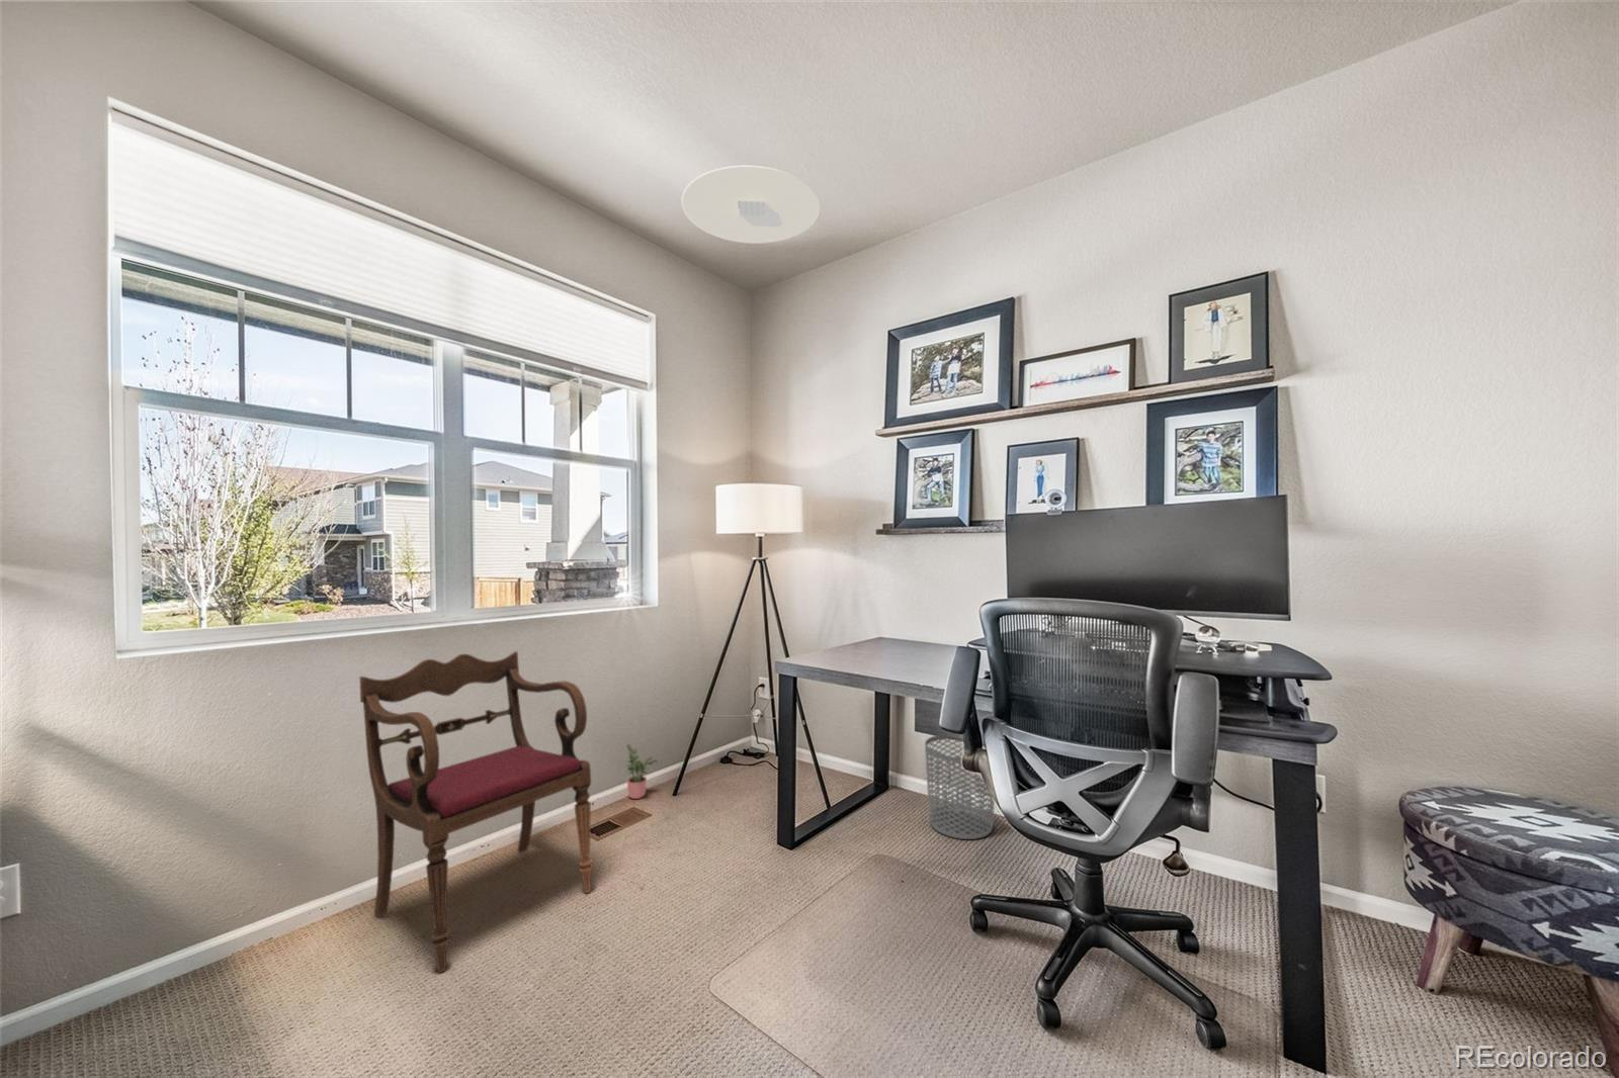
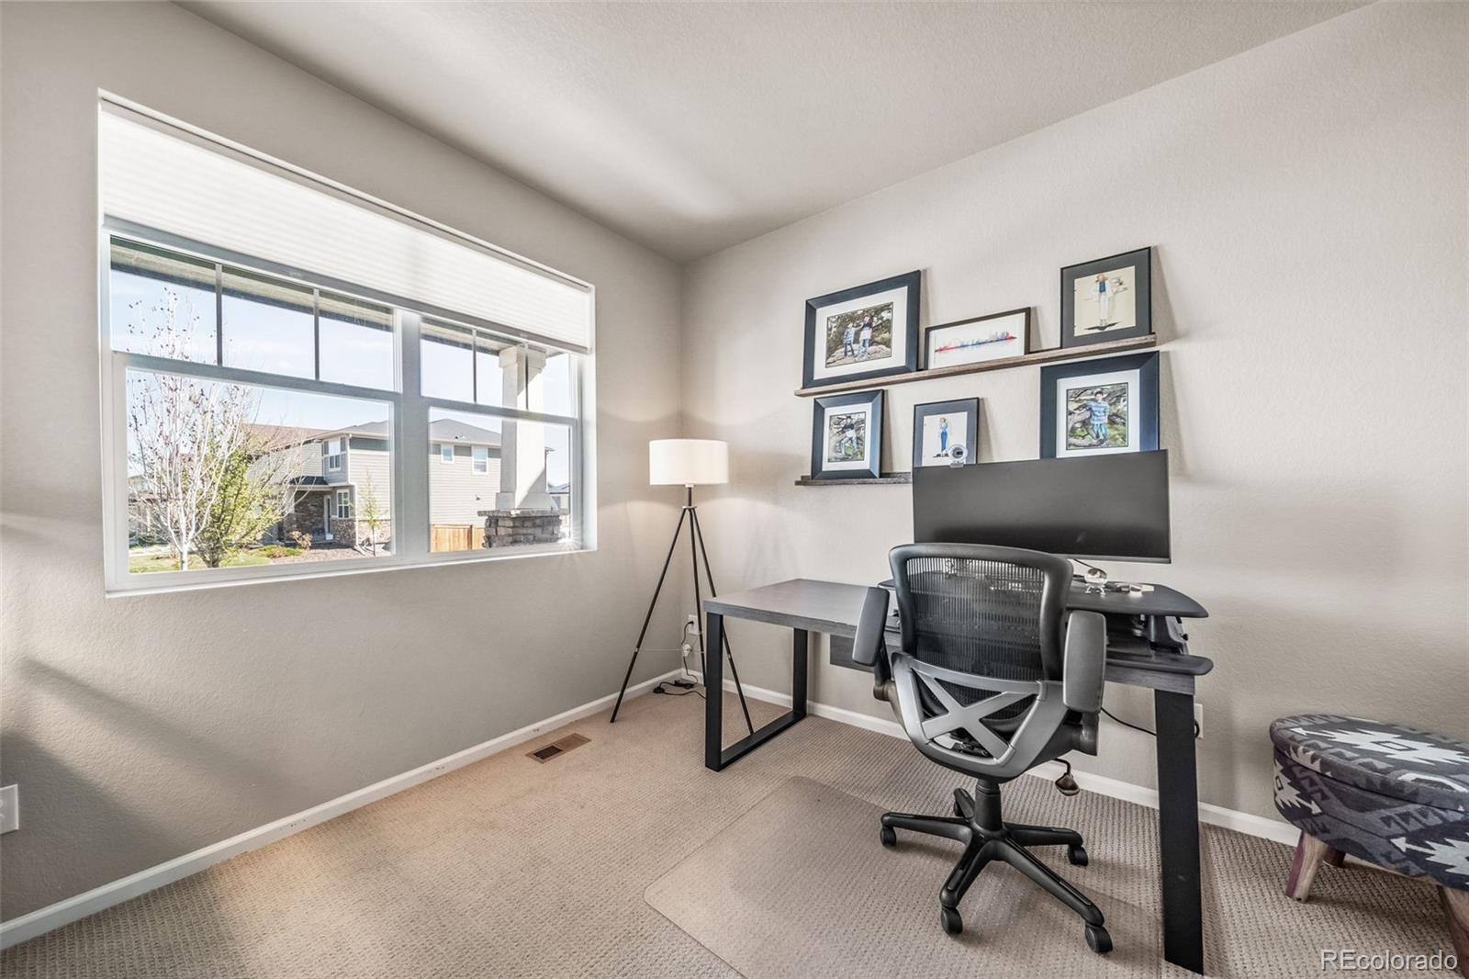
- potted plant [626,744,658,800]
- waste bin [923,733,995,840]
- armchair [359,650,593,973]
- ceiling light [681,165,821,244]
